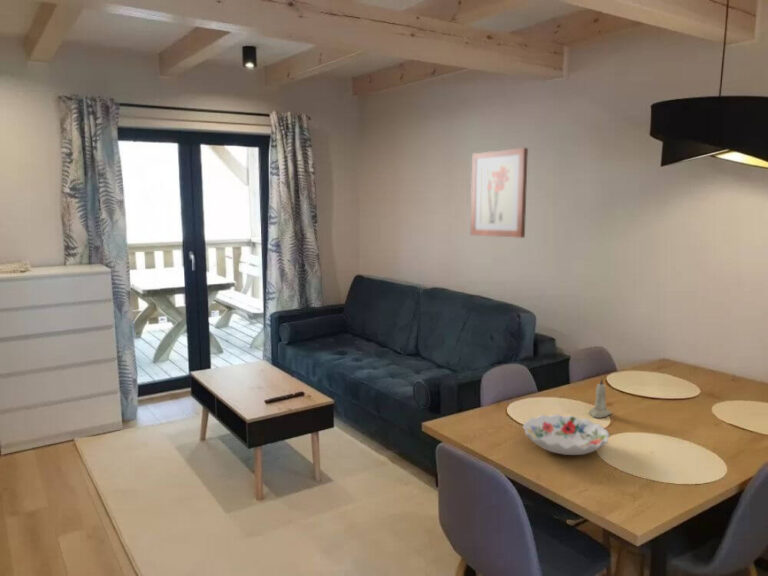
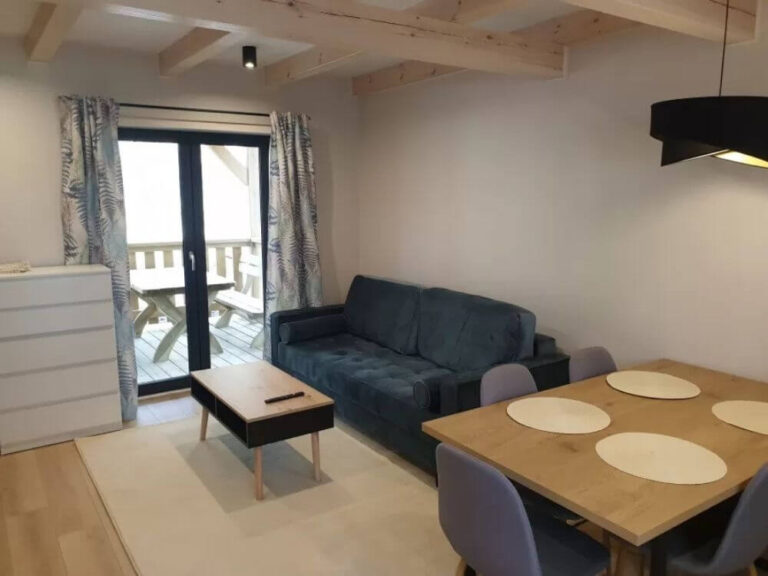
- candle [588,376,612,419]
- wall art [470,147,529,239]
- decorative bowl [522,413,611,456]
